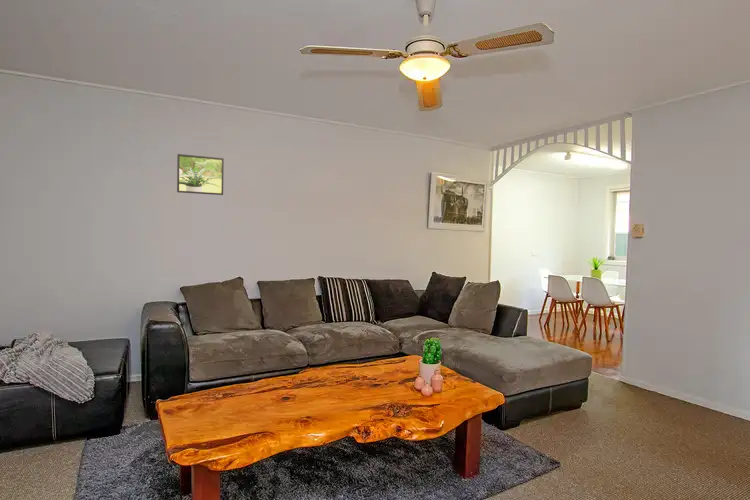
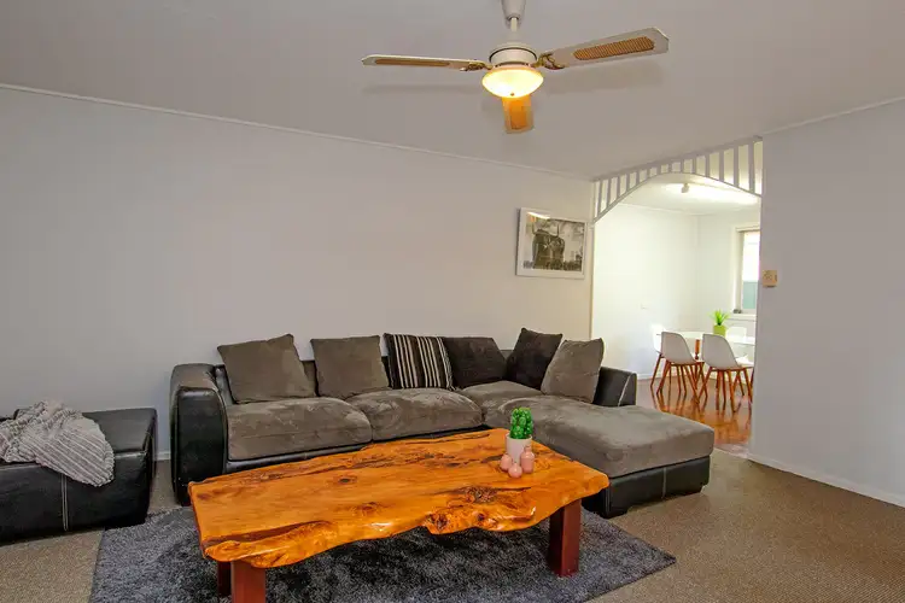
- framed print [176,153,225,196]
